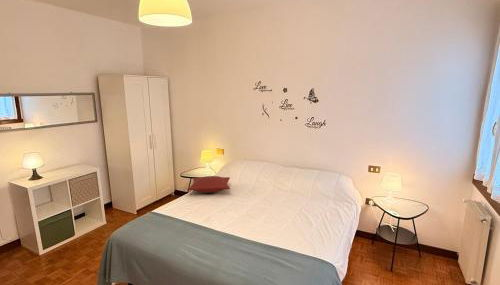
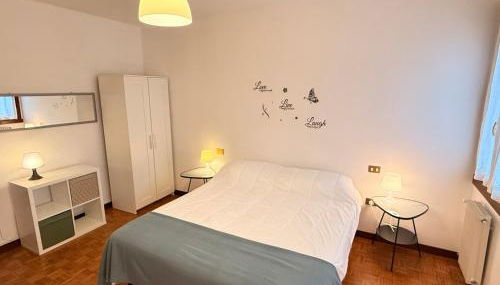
- pillow [186,175,231,194]
